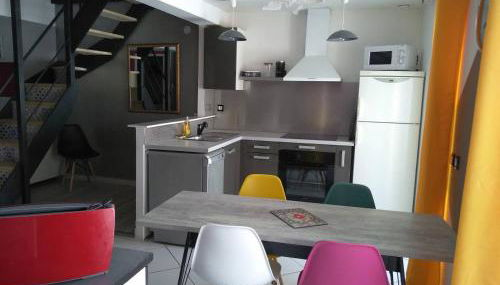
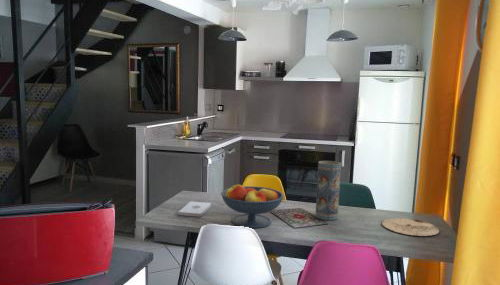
+ vase [315,160,342,222]
+ fruit bowl [220,184,285,229]
+ notepad [177,200,212,218]
+ plate [381,217,440,237]
